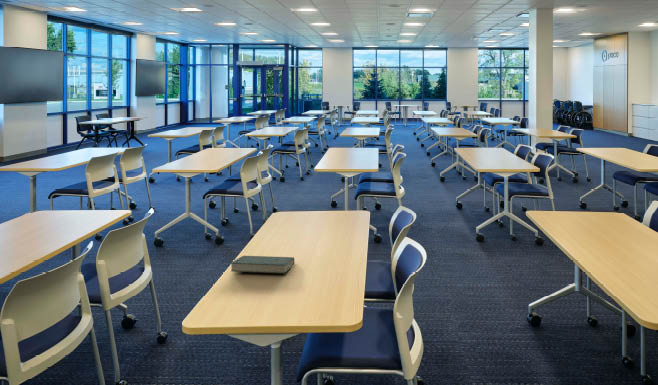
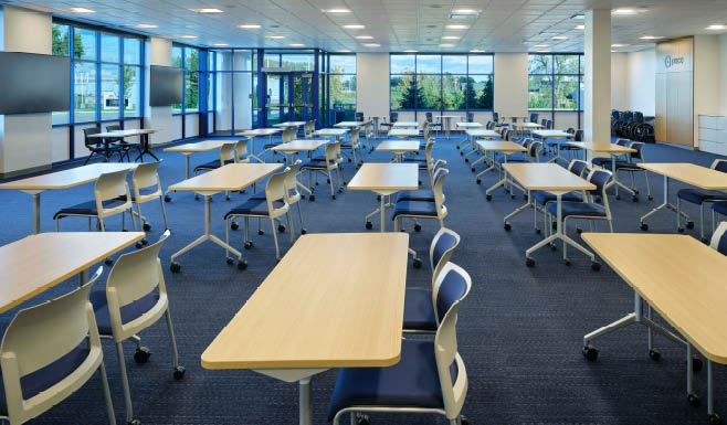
- book [230,255,295,275]
